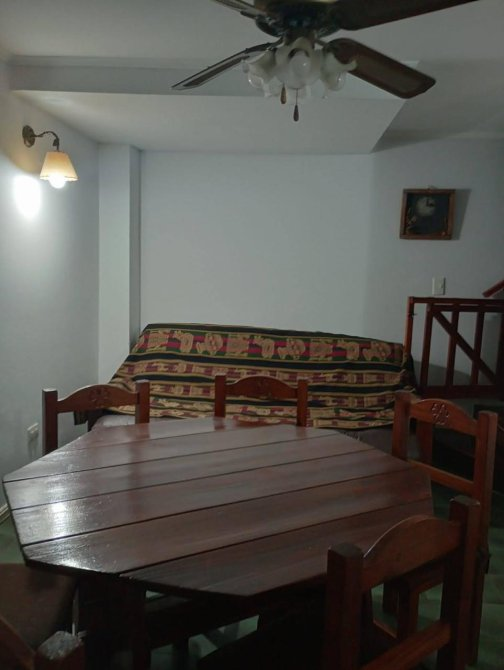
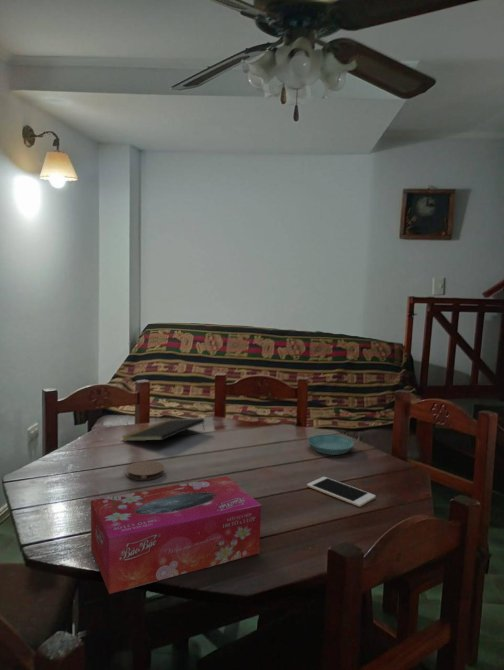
+ tissue box [90,475,262,595]
+ coaster [126,460,165,481]
+ cell phone [306,476,377,508]
+ notepad [121,417,206,442]
+ saucer [307,434,355,456]
